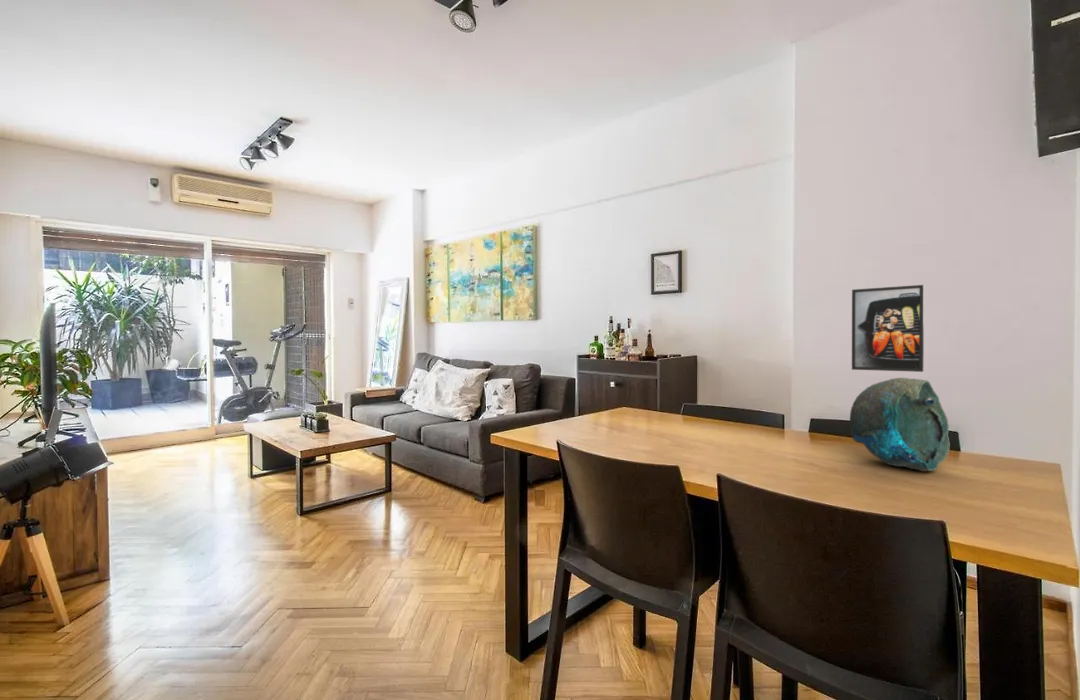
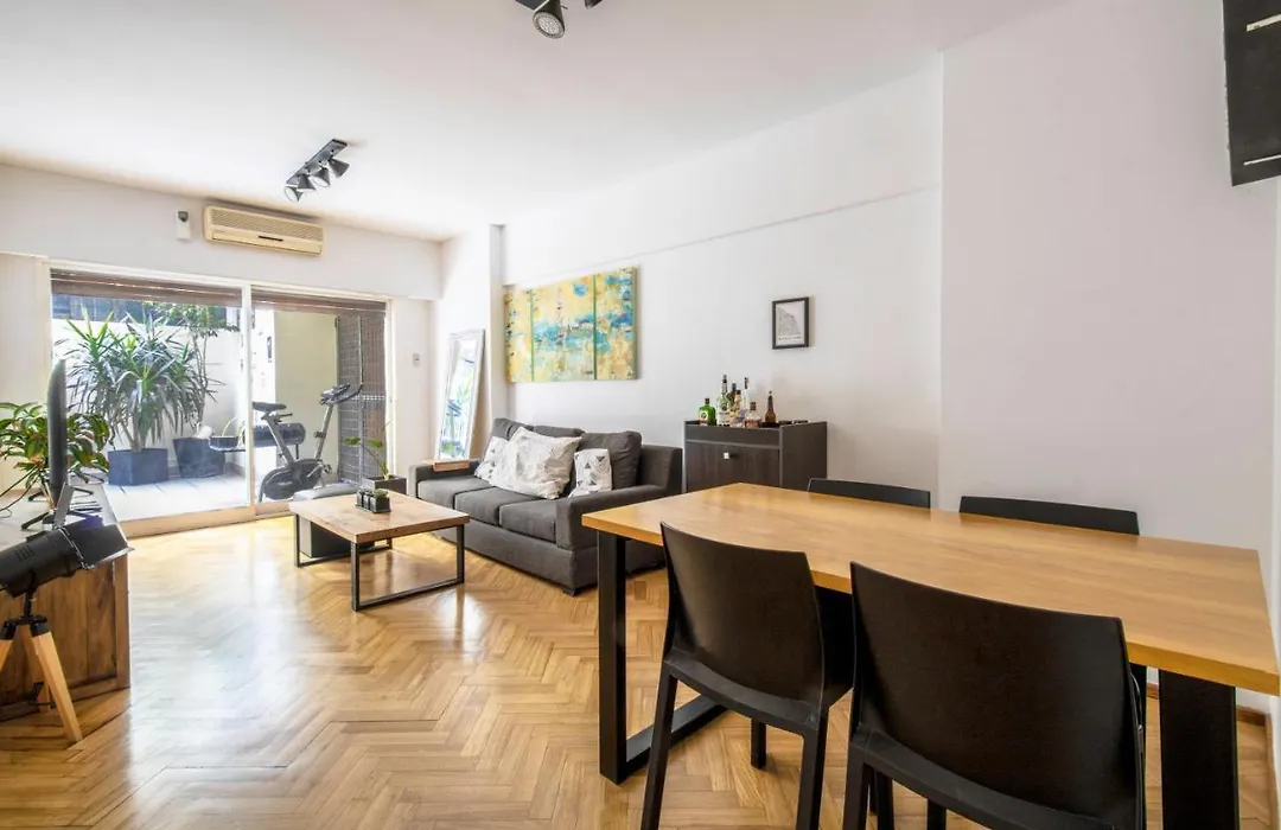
- decorative bowl [848,377,951,472]
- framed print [851,284,925,373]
